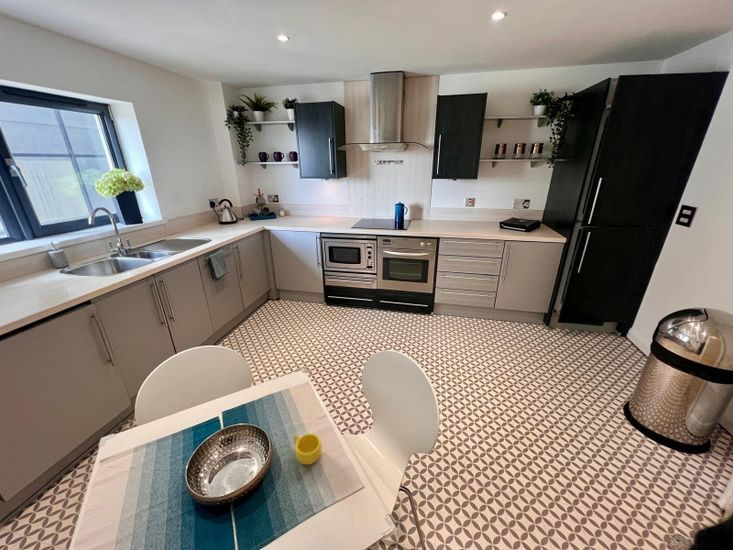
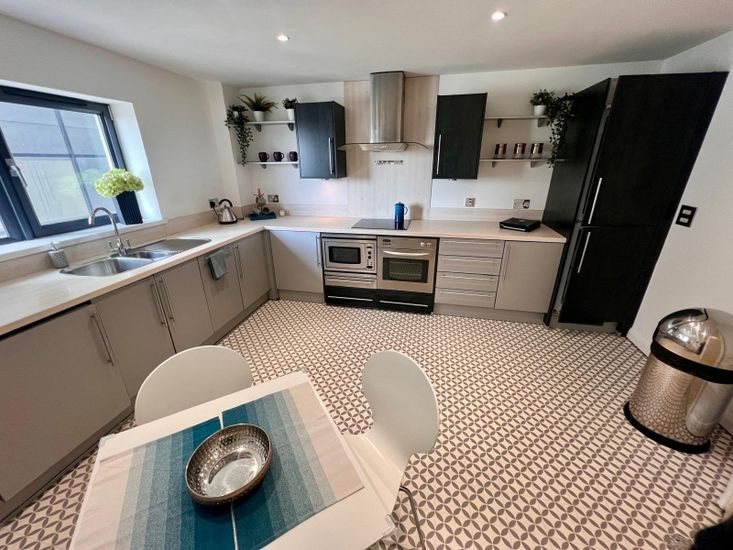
- cup [293,433,323,466]
